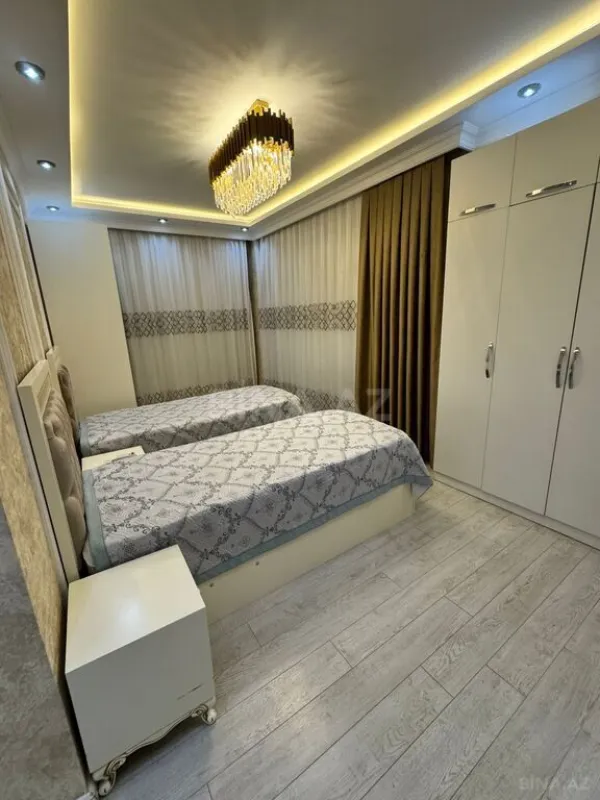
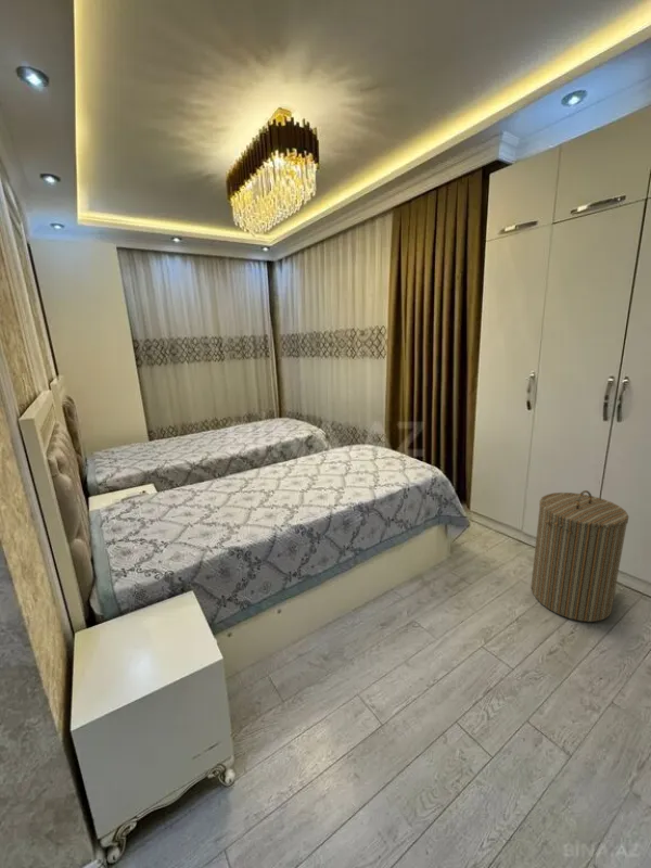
+ laundry hamper [531,489,629,623]
